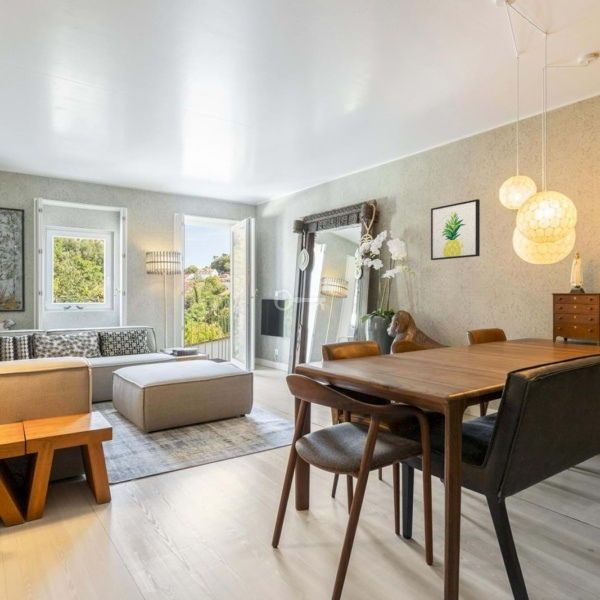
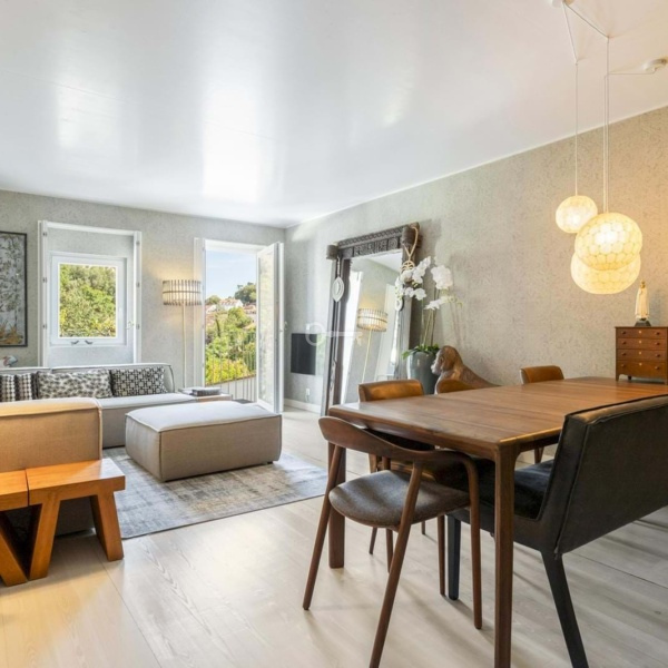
- wall art [430,198,481,261]
